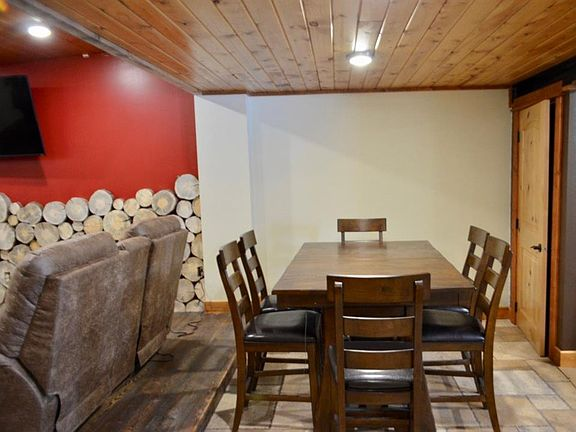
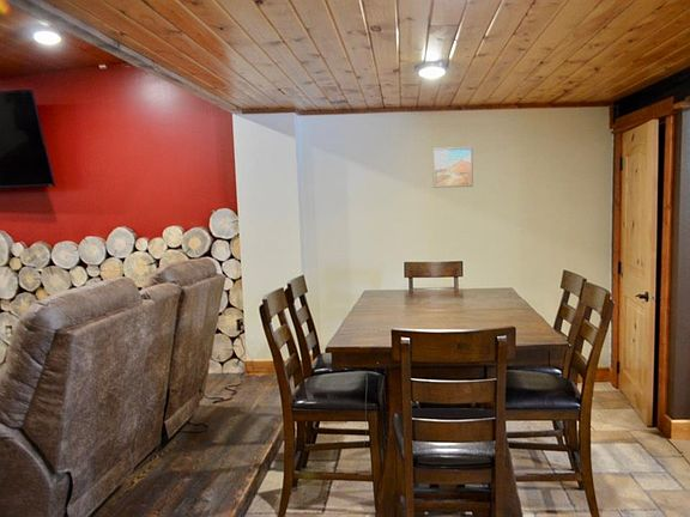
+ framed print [431,146,474,189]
